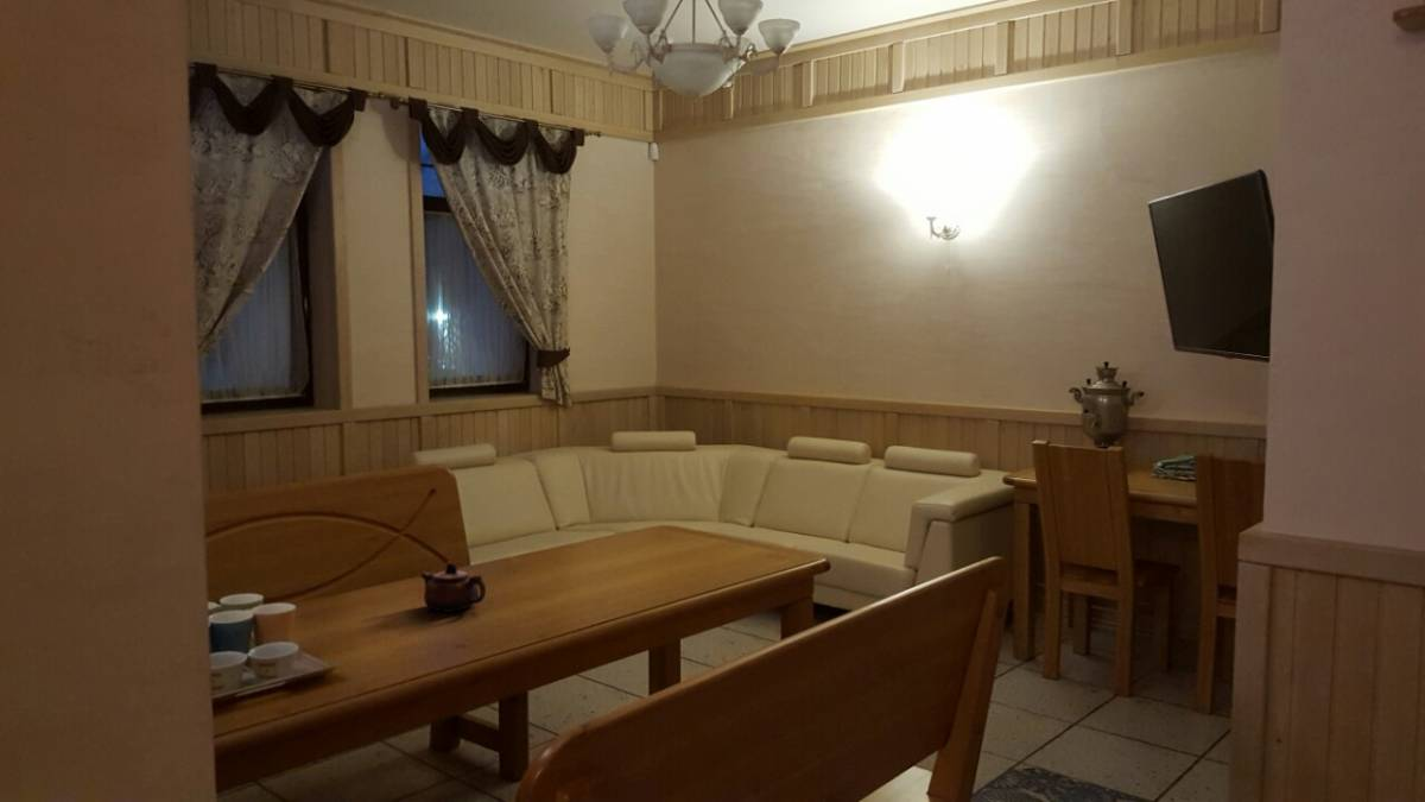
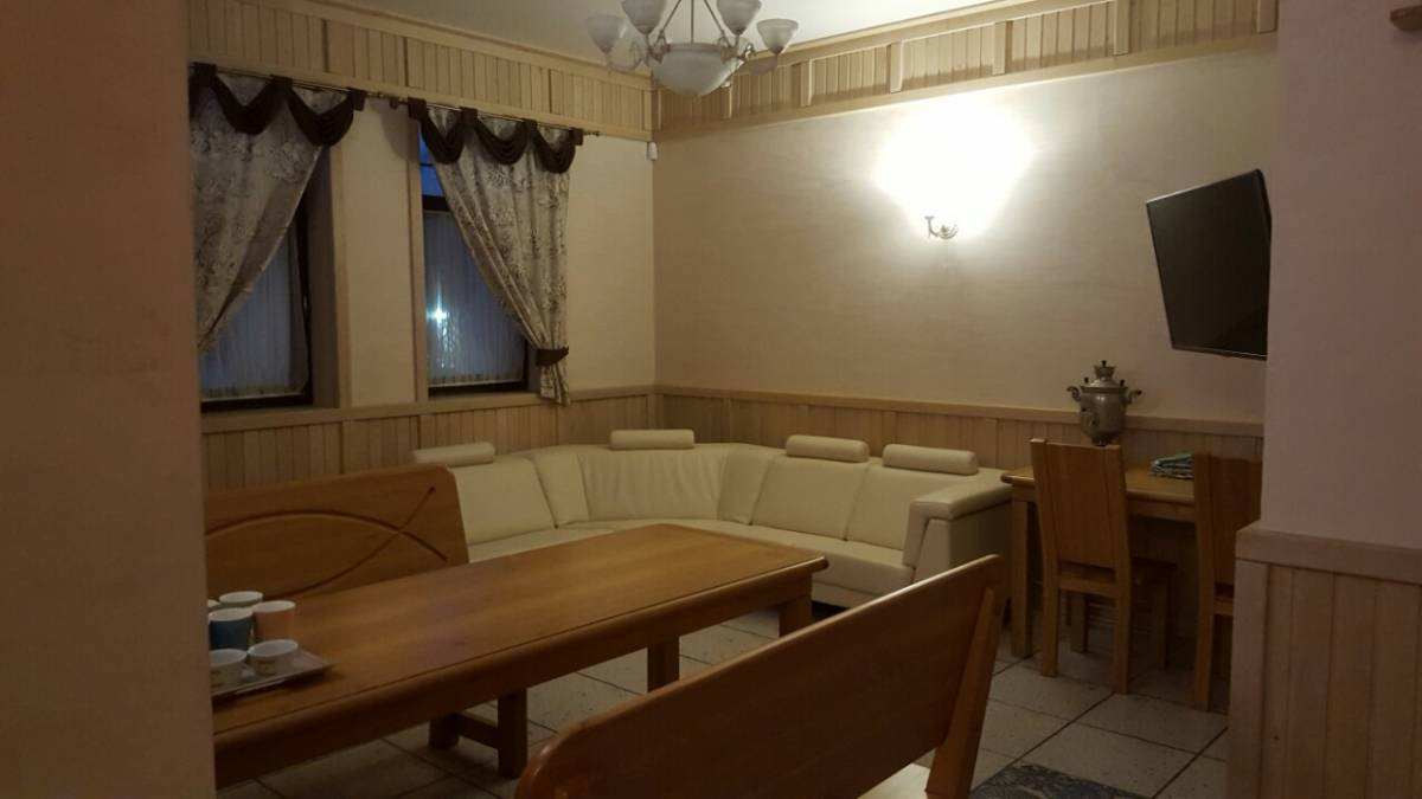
- teapot [419,561,487,613]
